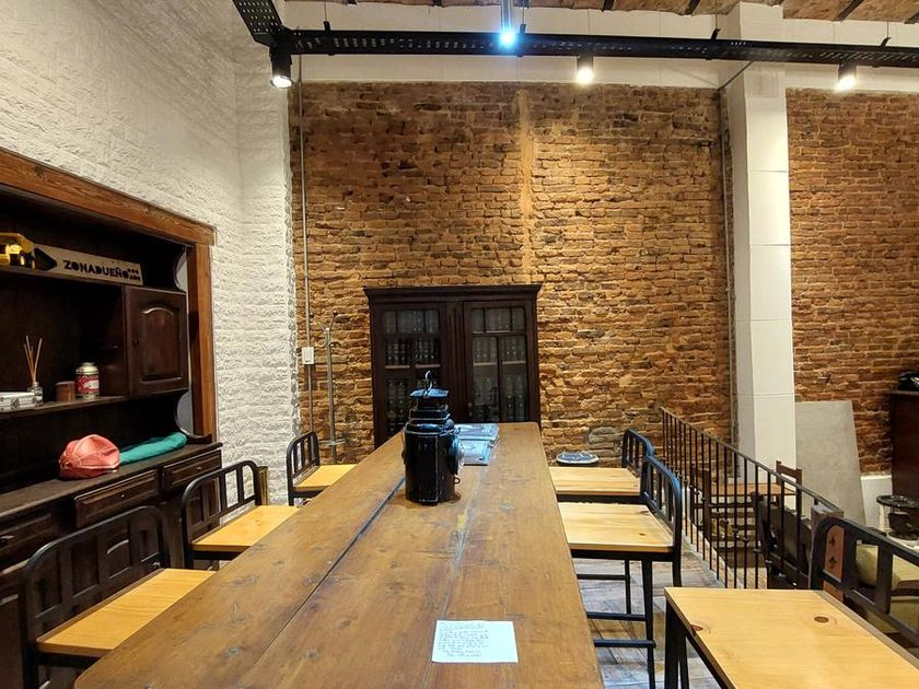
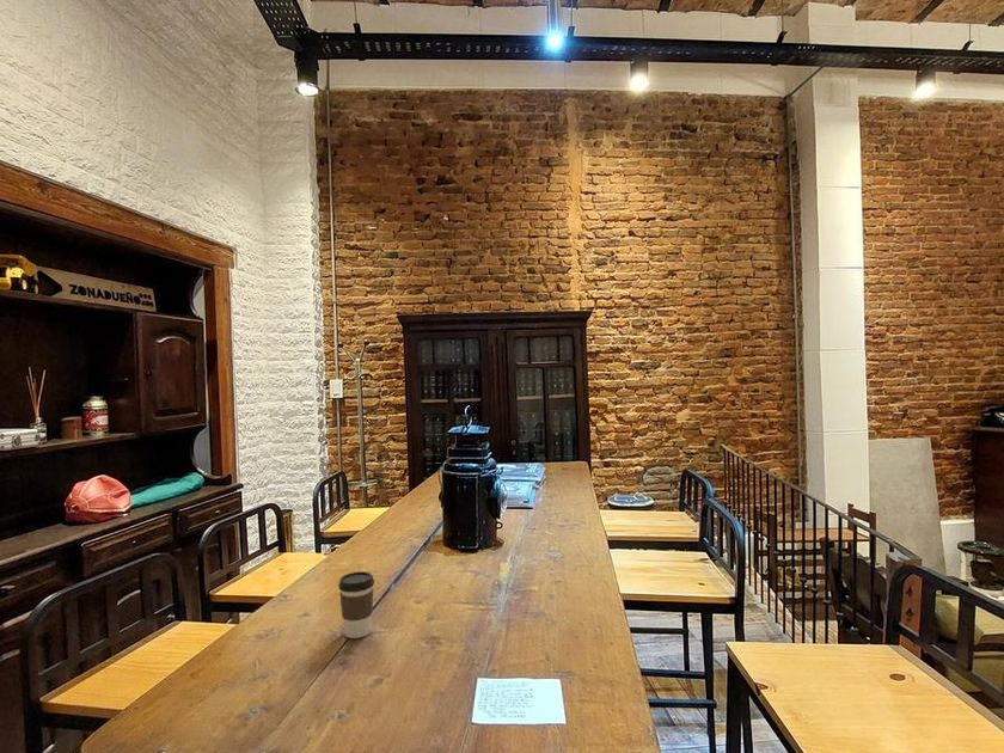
+ coffee cup [337,570,375,639]
